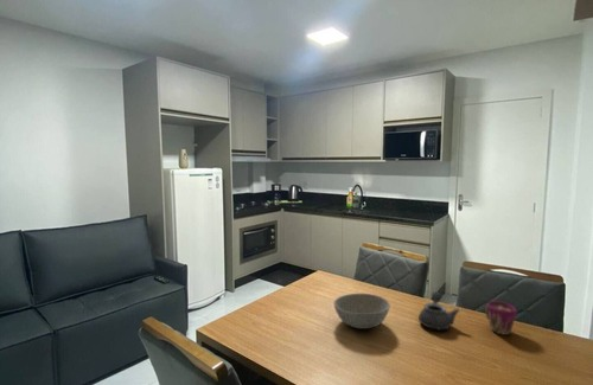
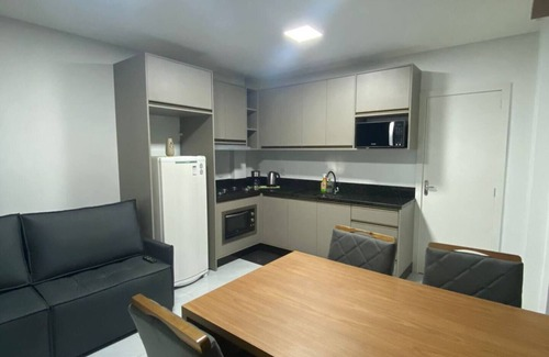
- teapot [417,290,461,331]
- cup [484,301,518,336]
- bowl [332,293,391,329]
